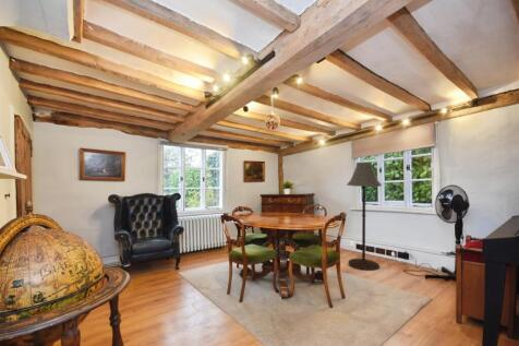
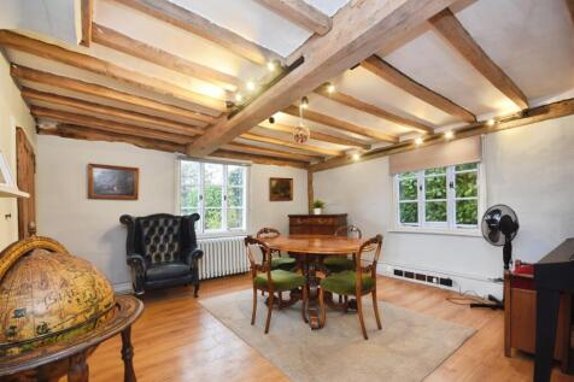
- floor lamp [346,162,383,272]
